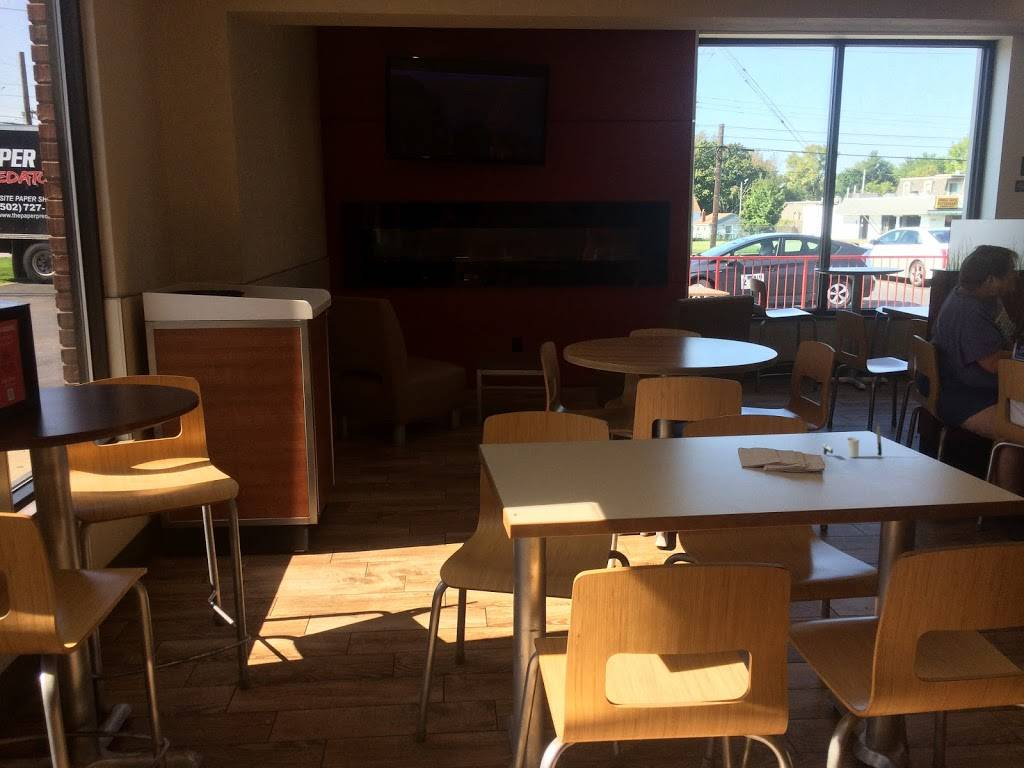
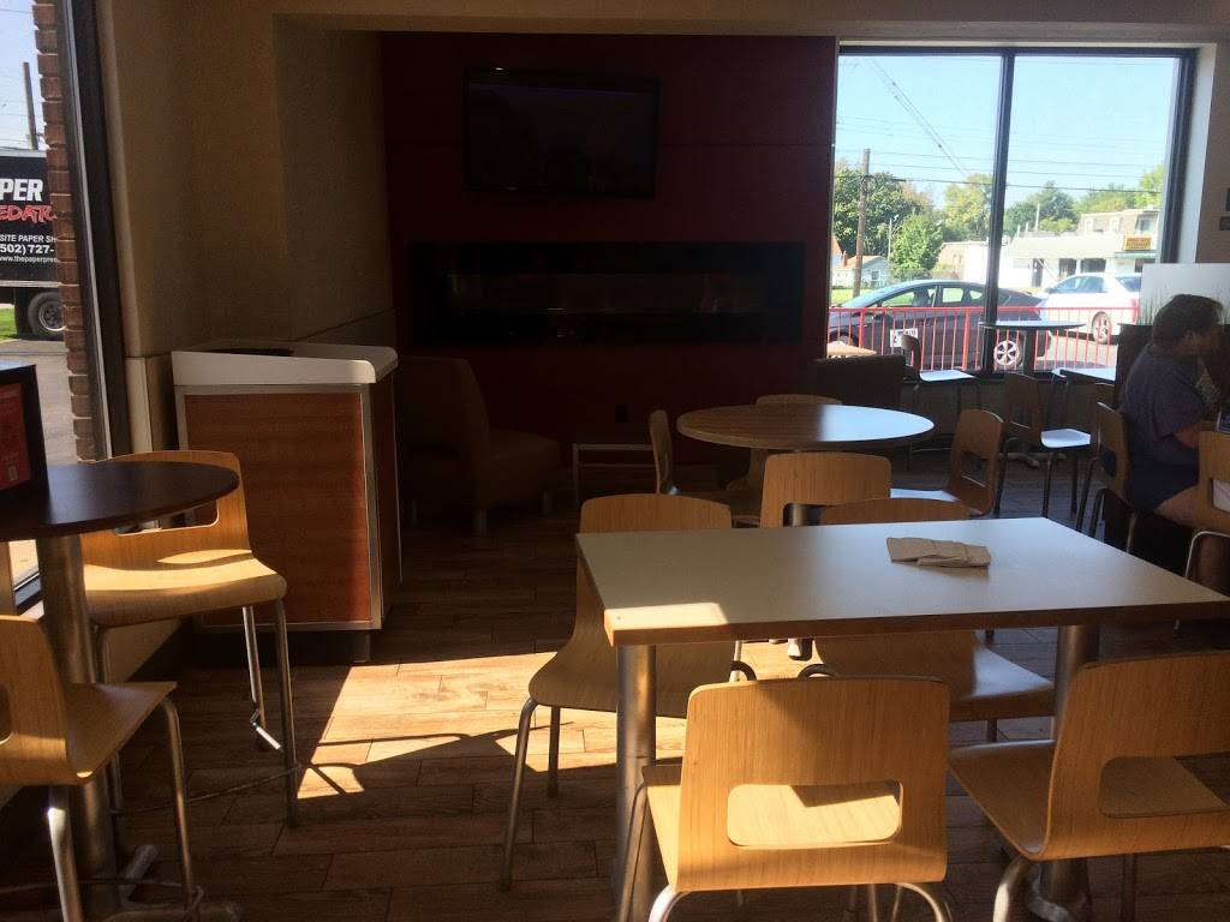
- cup [822,424,883,458]
